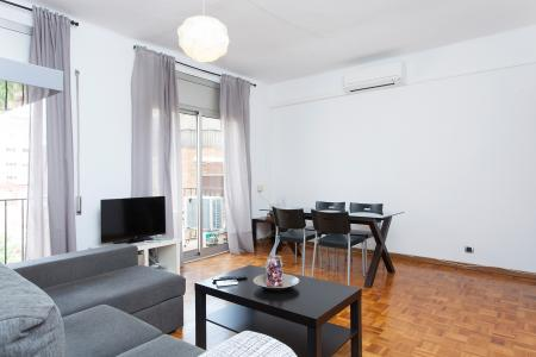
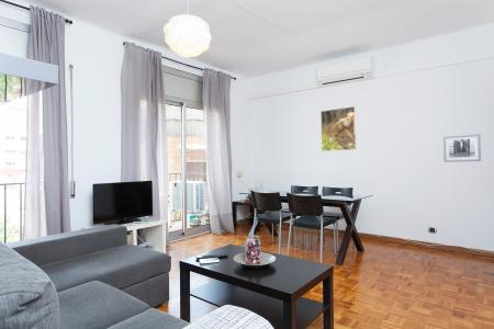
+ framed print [319,105,358,152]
+ wall art [442,133,482,163]
